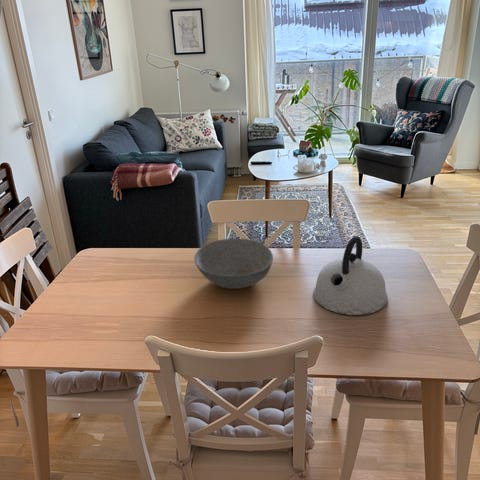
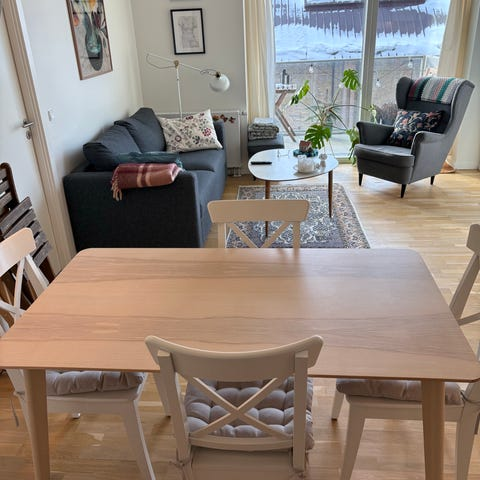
- kettle [312,235,388,316]
- bowl [193,237,274,290]
